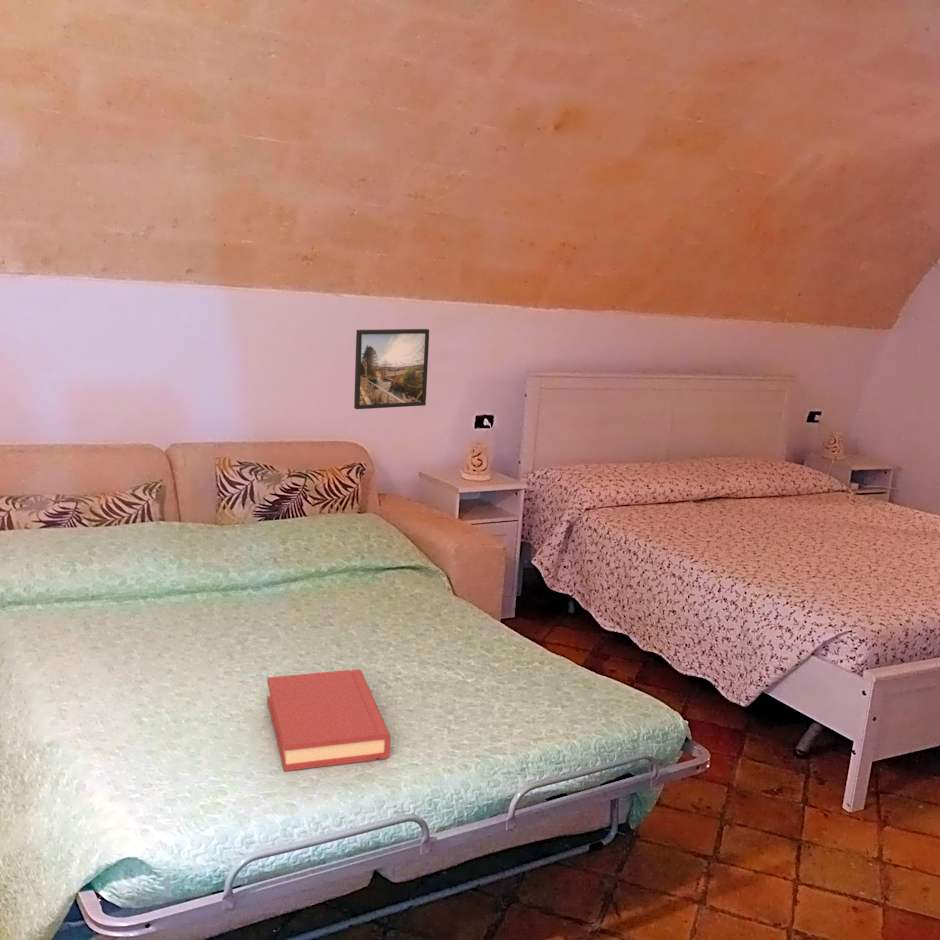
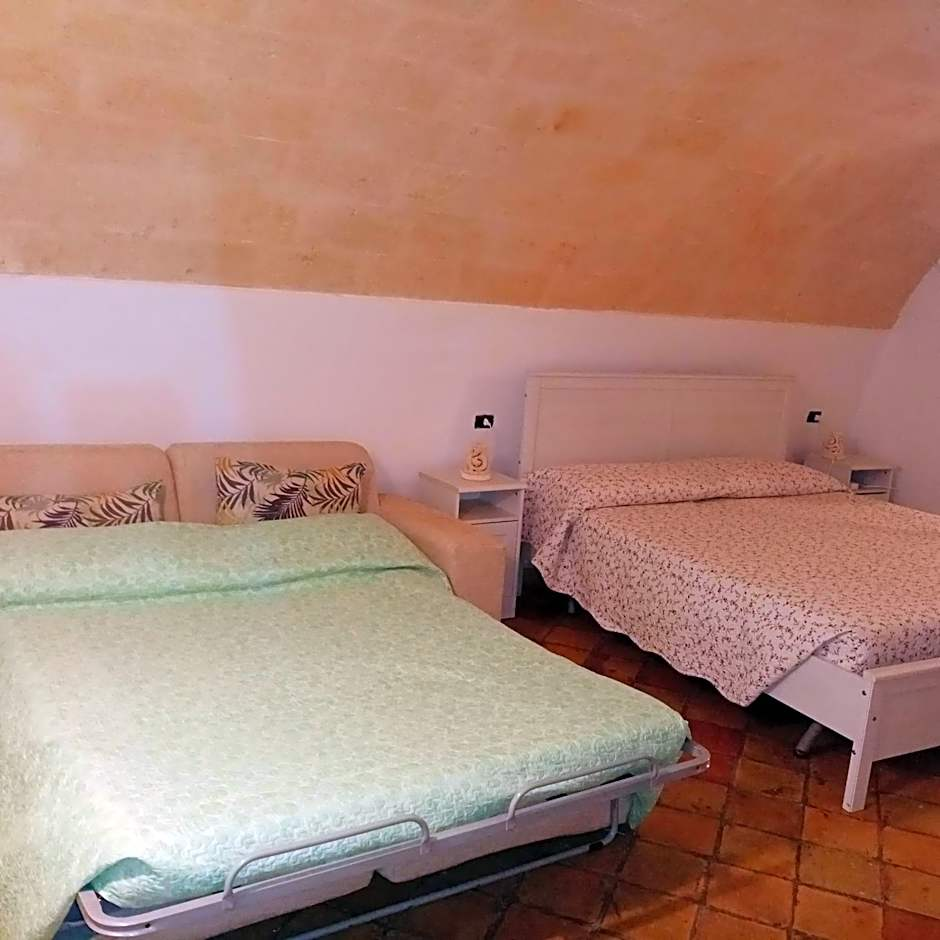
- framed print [353,328,430,410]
- hardback book [266,668,391,772]
